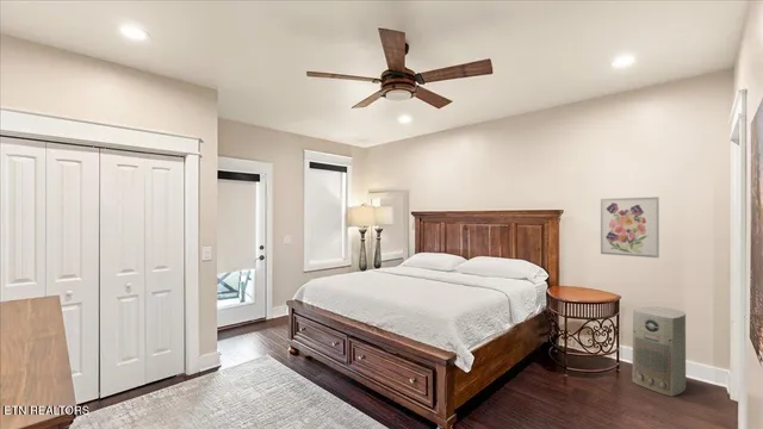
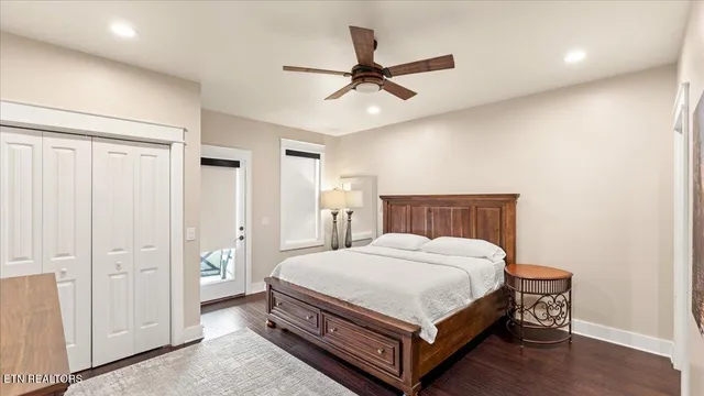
- wall art [600,195,660,259]
- air purifier [631,305,687,397]
